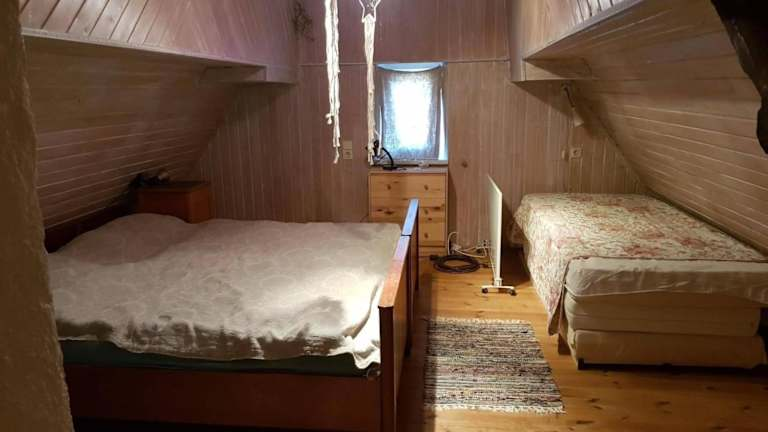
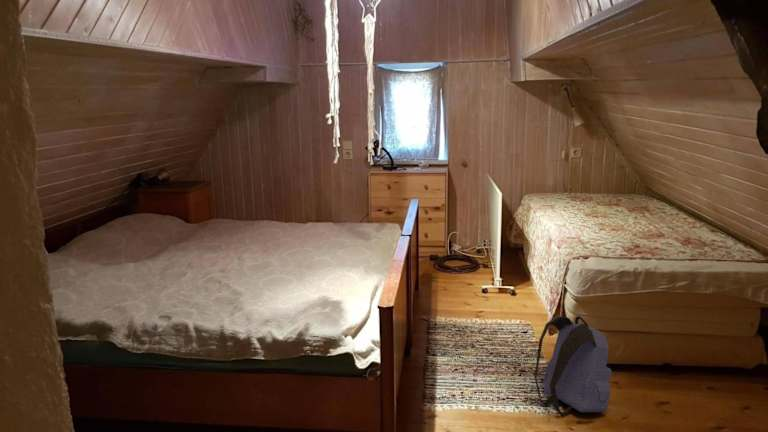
+ backpack [533,315,613,416]
